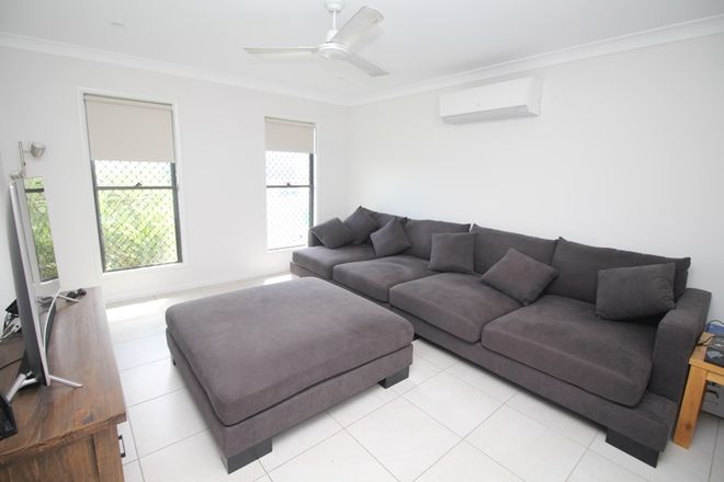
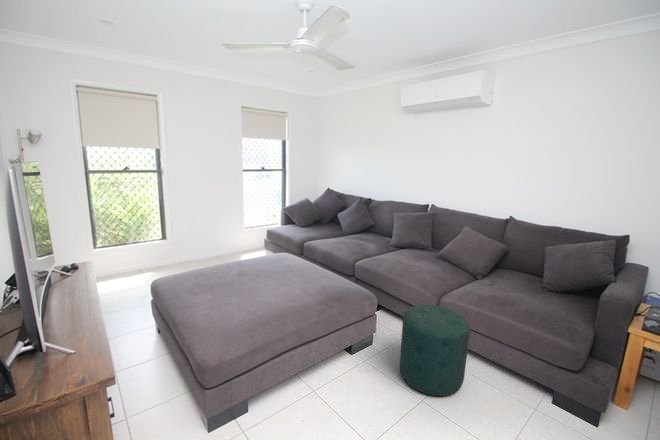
+ ottoman [399,304,471,397]
